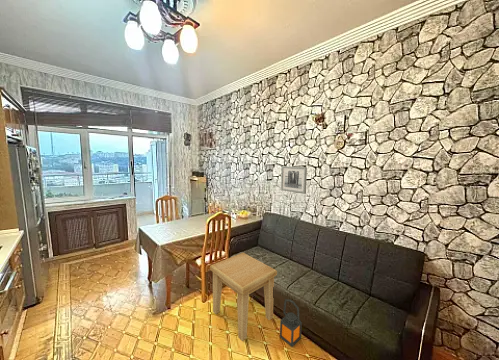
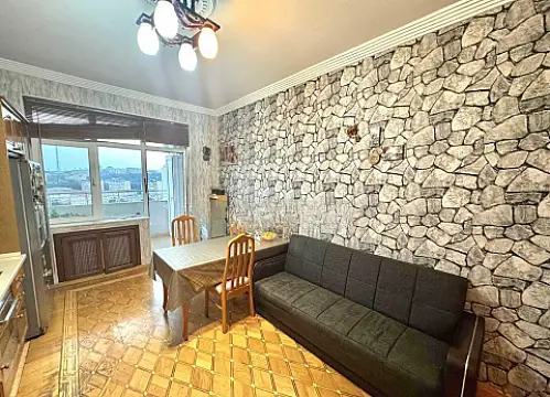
- side table [209,252,278,342]
- wall art [280,165,308,195]
- lantern [279,298,303,348]
